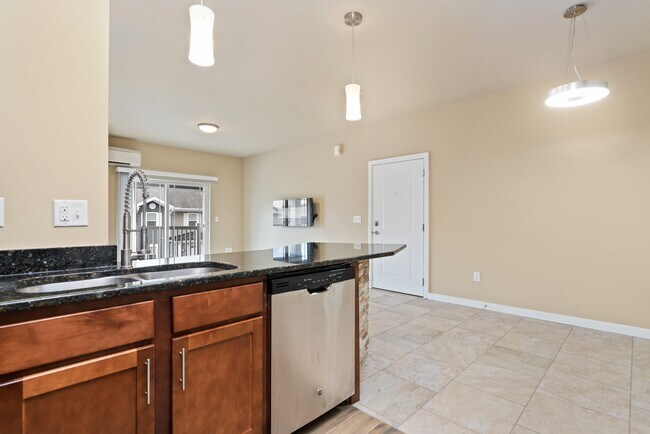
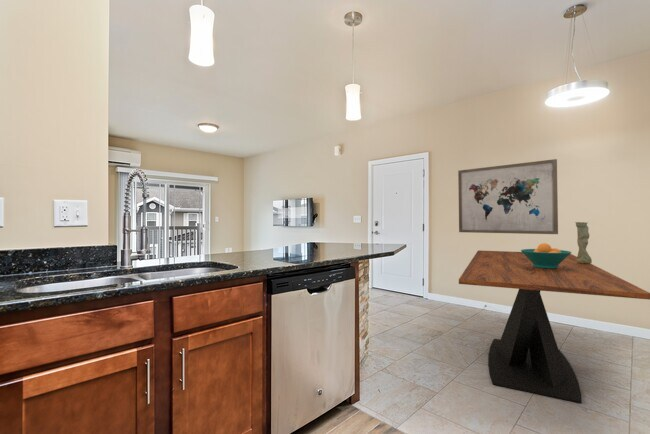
+ dining table [458,249,650,404]
+ fruit bowl [520,242,572,269]
+ wall art [457,158,559,235]
+ vase [574,221,593,264]
